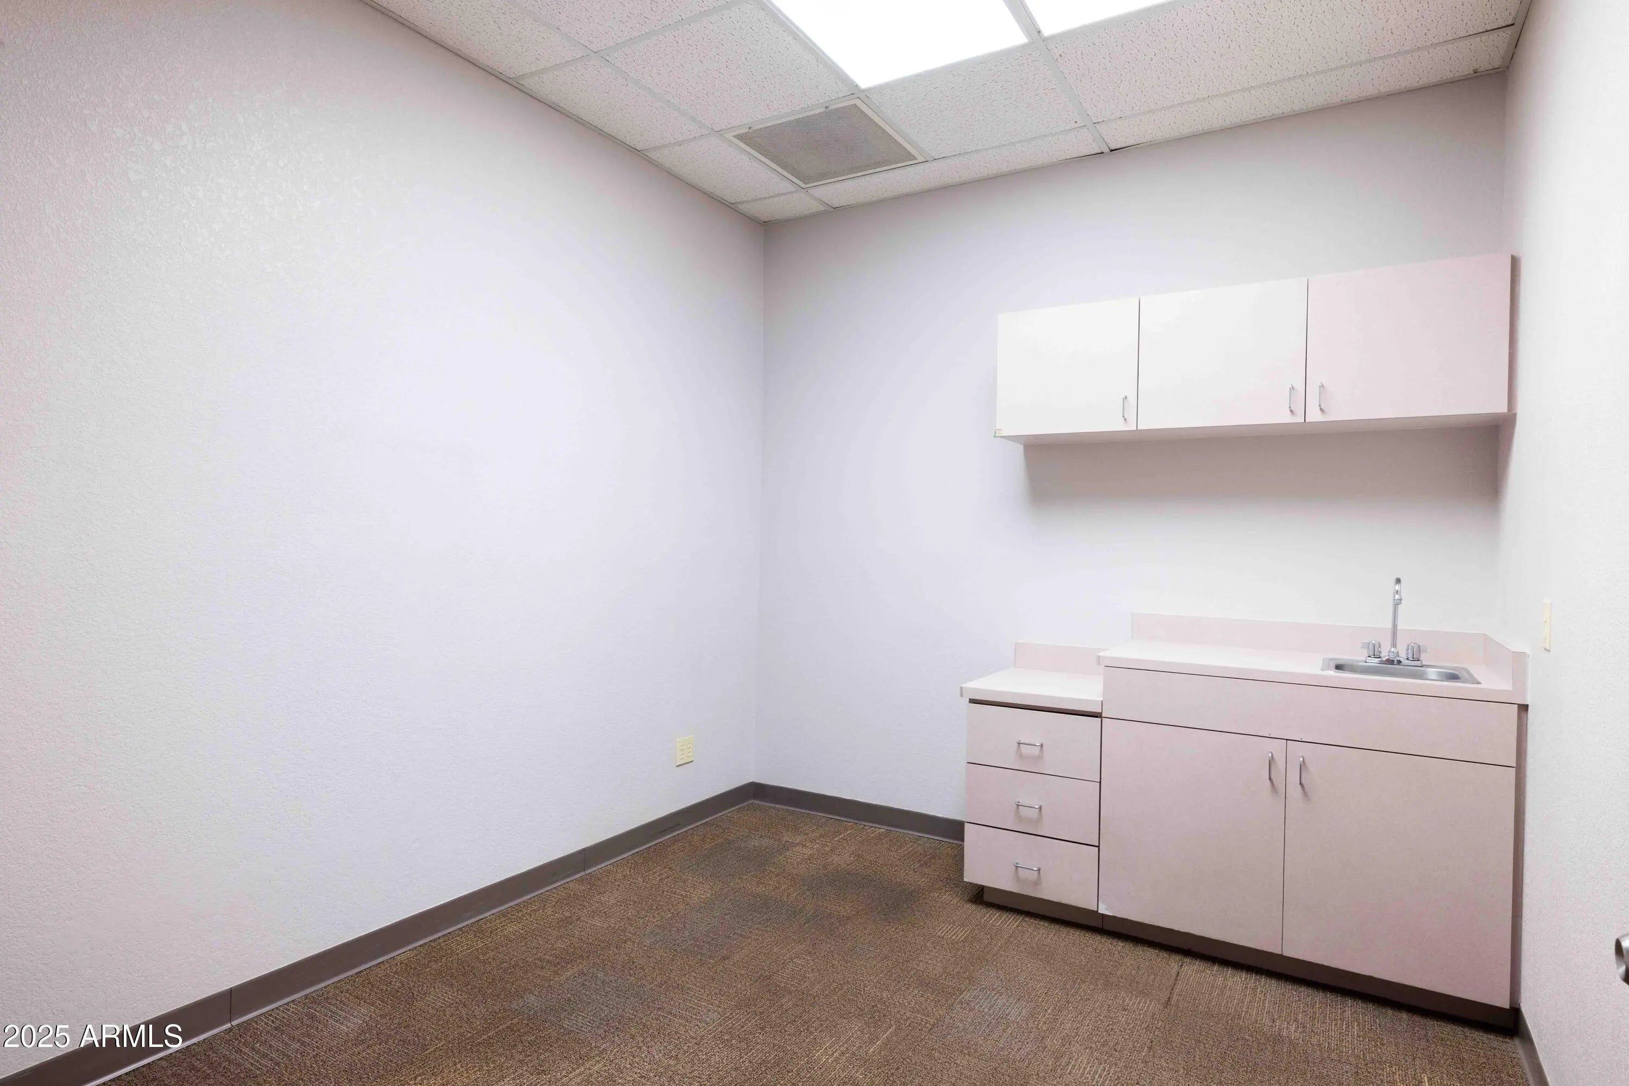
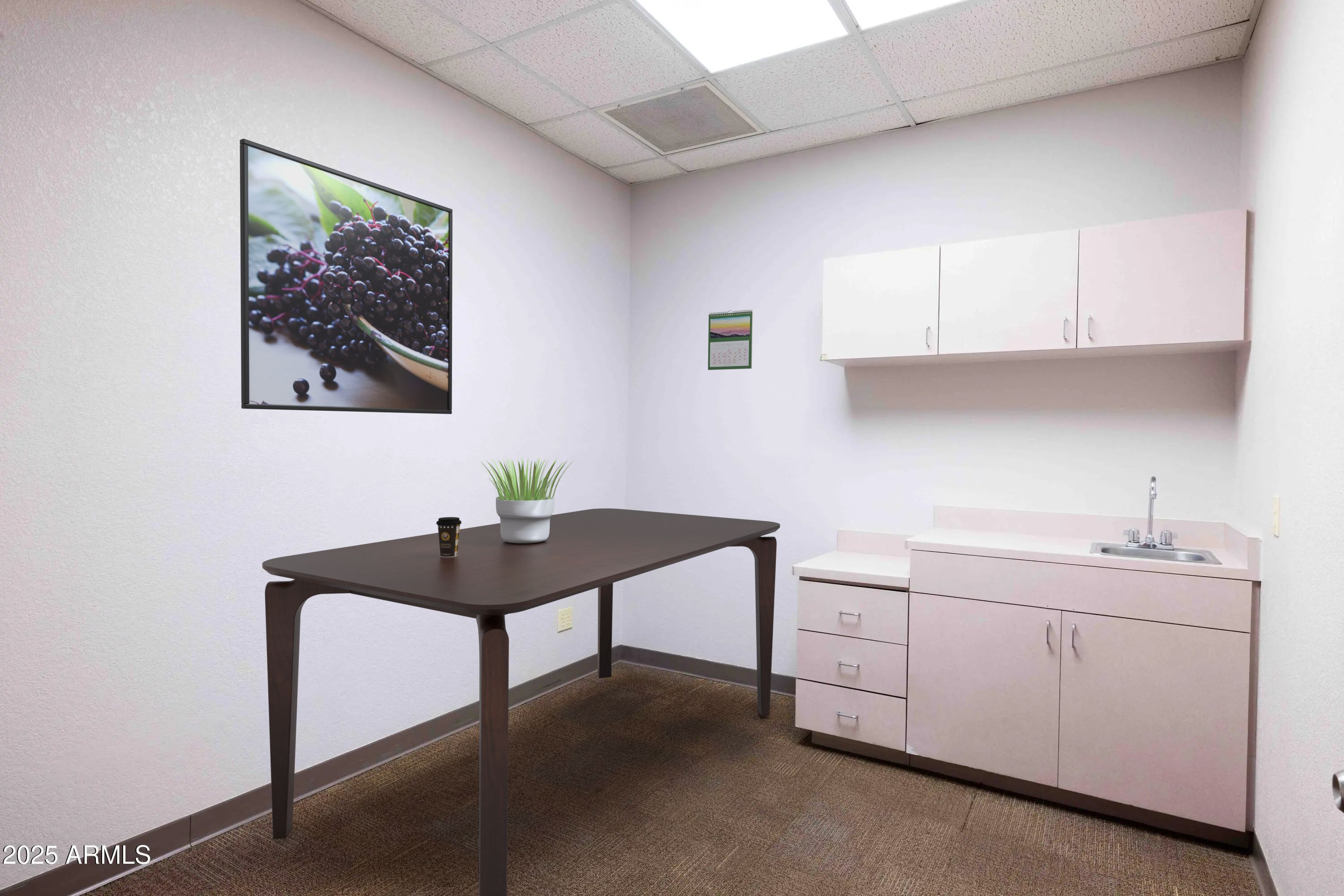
+ calendar [707,309,753,370]
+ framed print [239,138,453,414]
+ dining table [262,508,780,896]
+ potted plant [480,457,574,543]
+ coffee cup [436,517,462,557]
